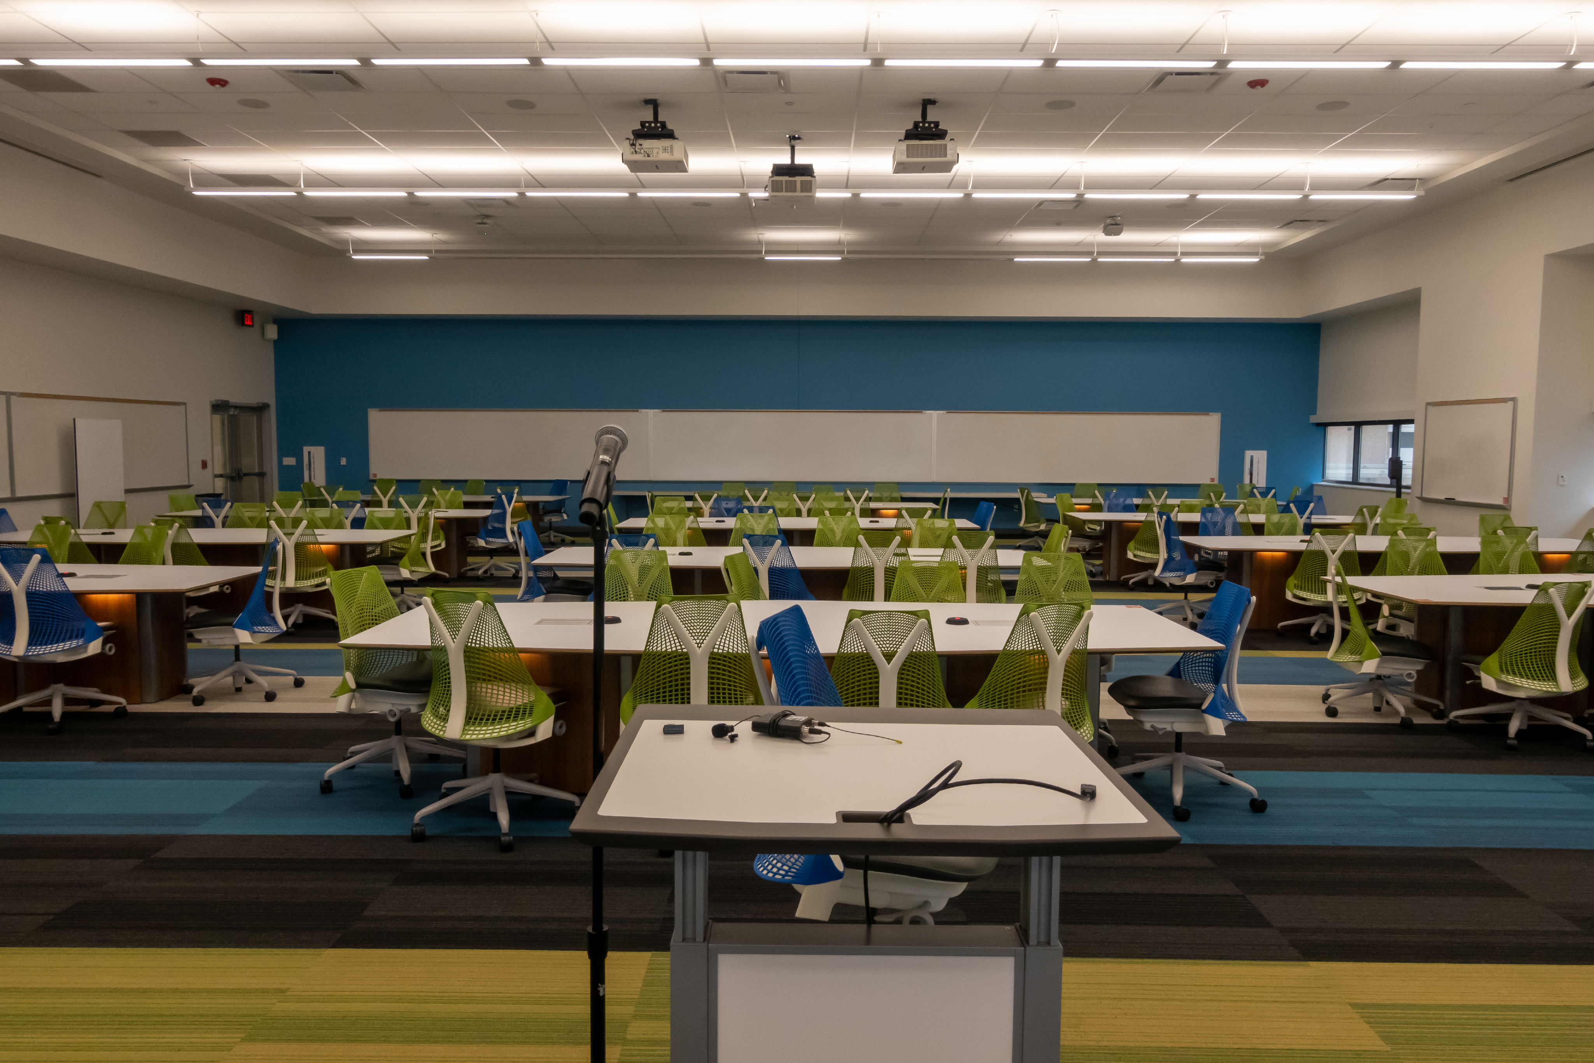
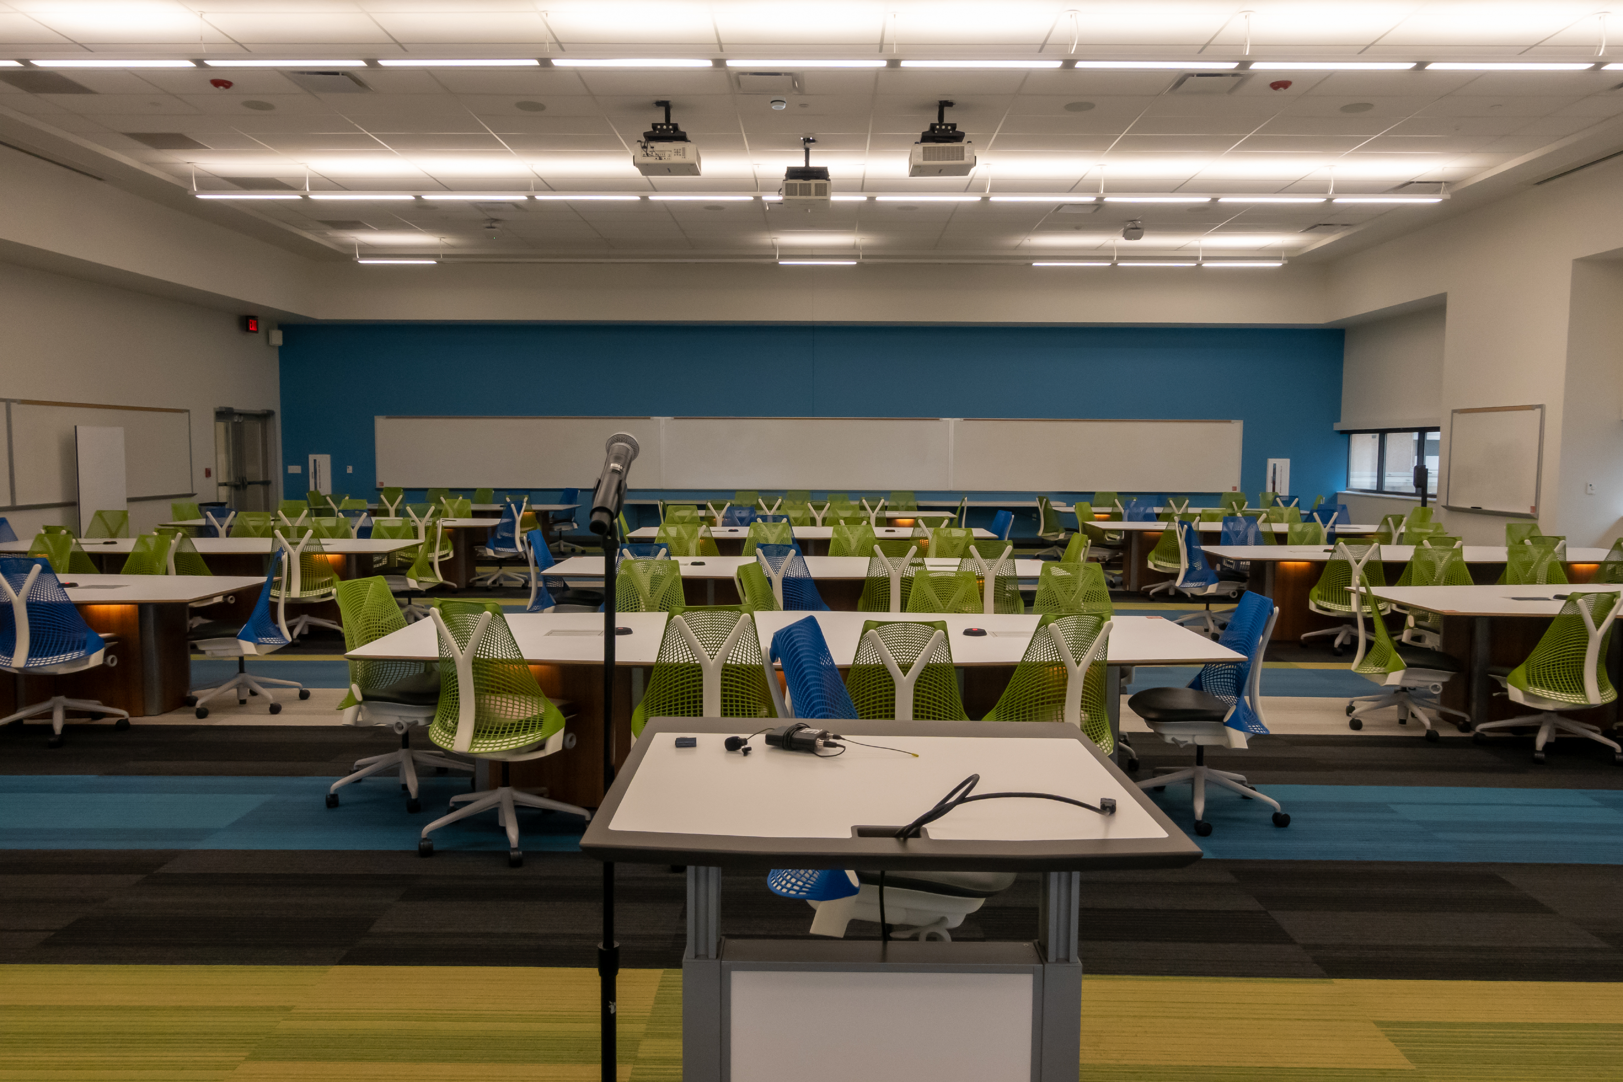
+ smoke detector [770,95,787,110]
